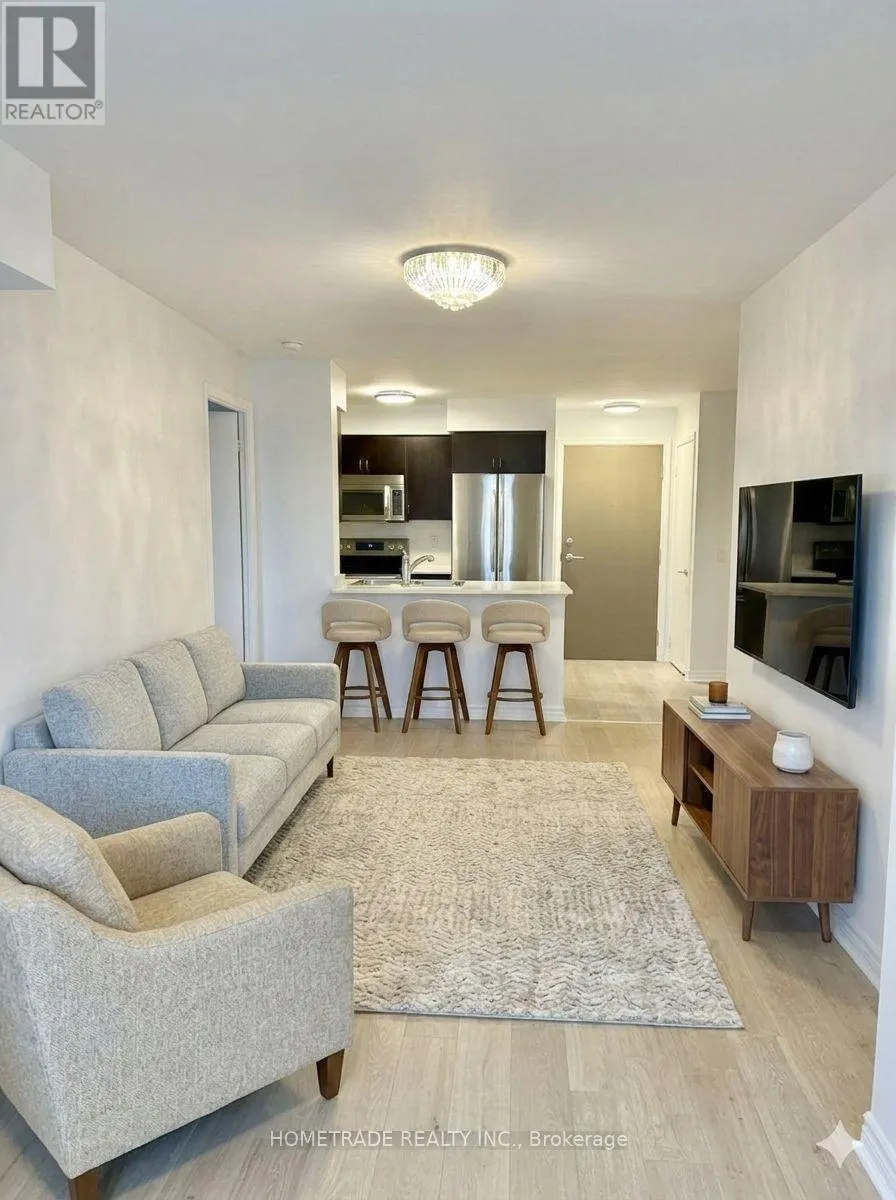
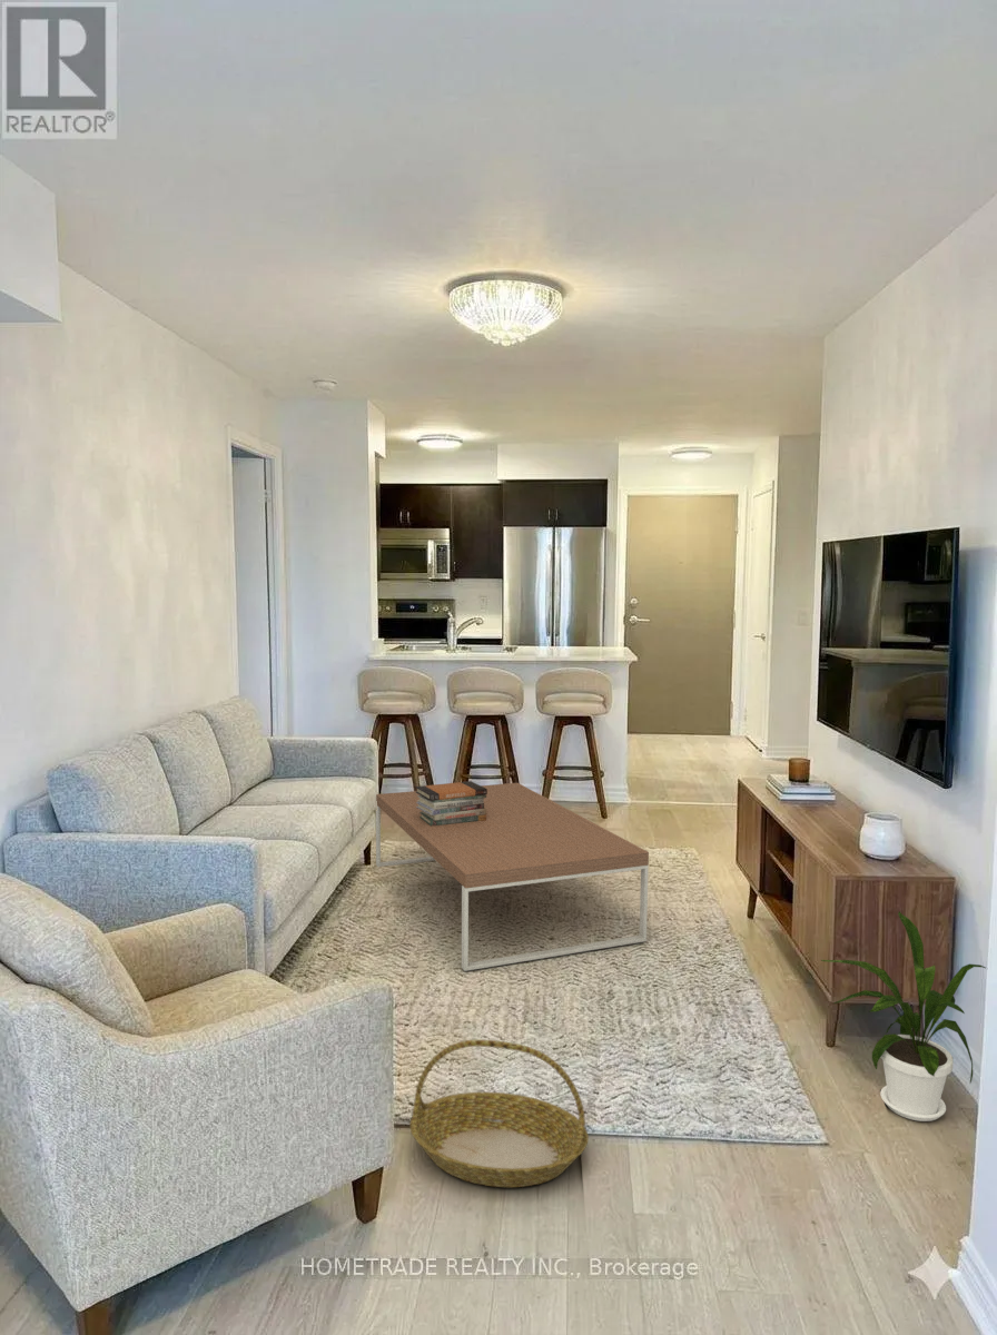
+ house plant [820,910,987,1123]
+ book stack [415,780,487,825]
+ coffee table [375,782,650,972]
+ basket [409,1039,590,1188]
